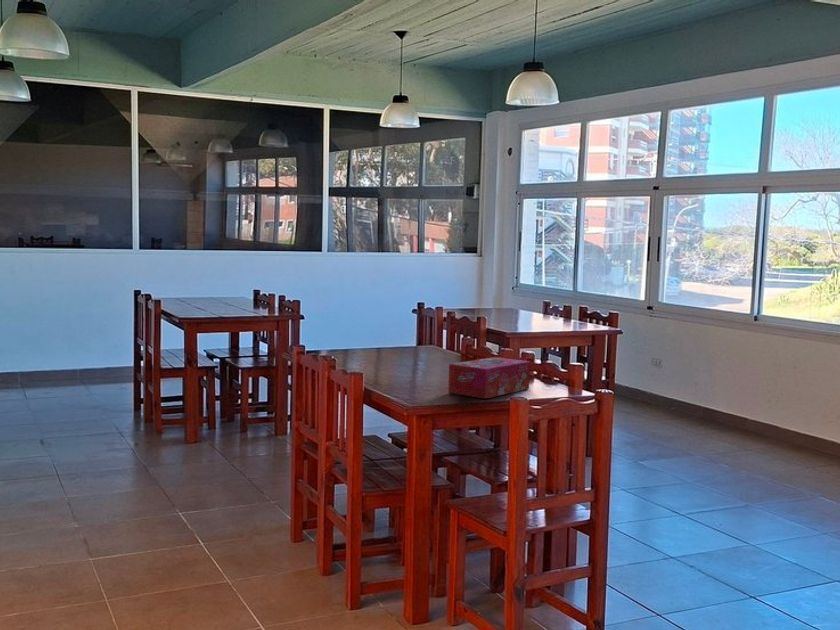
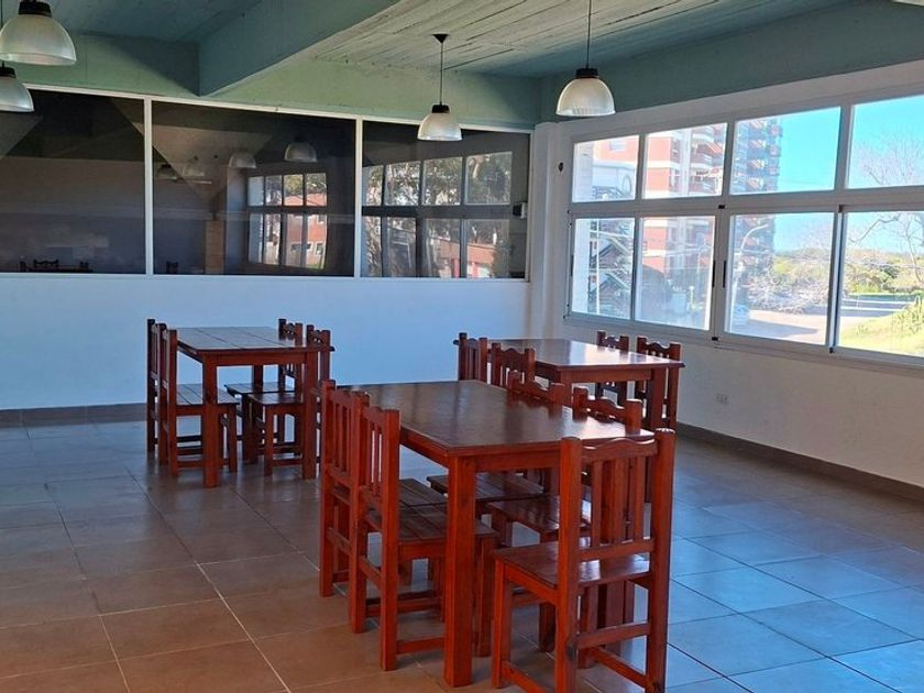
- tissue box [447,356,531,400]
